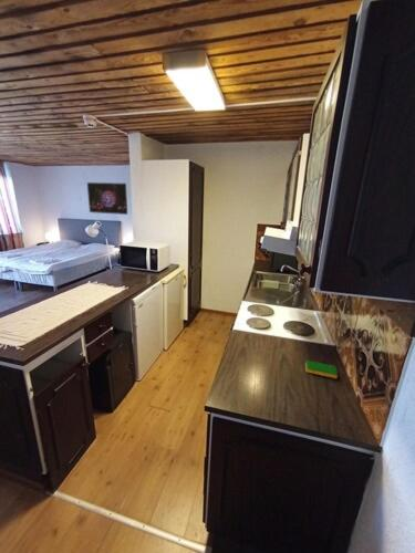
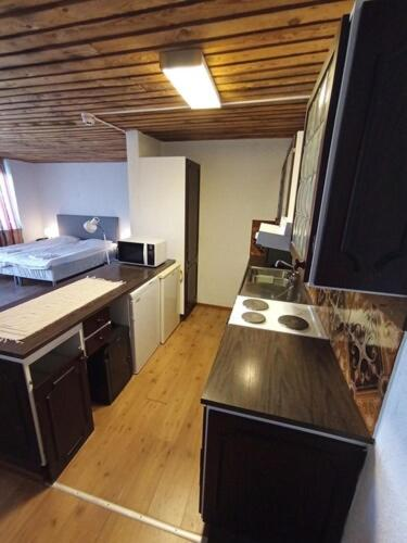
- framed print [86,181,128,216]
- dish sponge [304,359,339,379]
